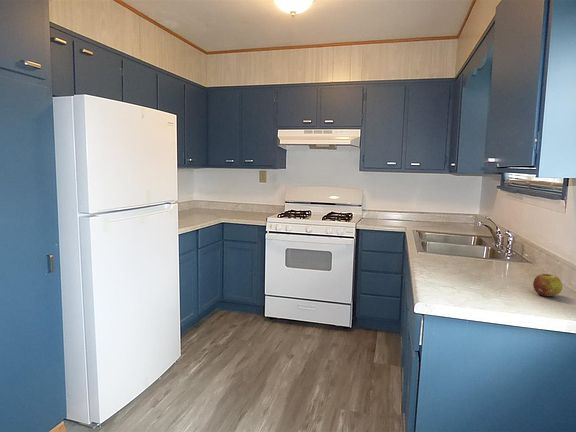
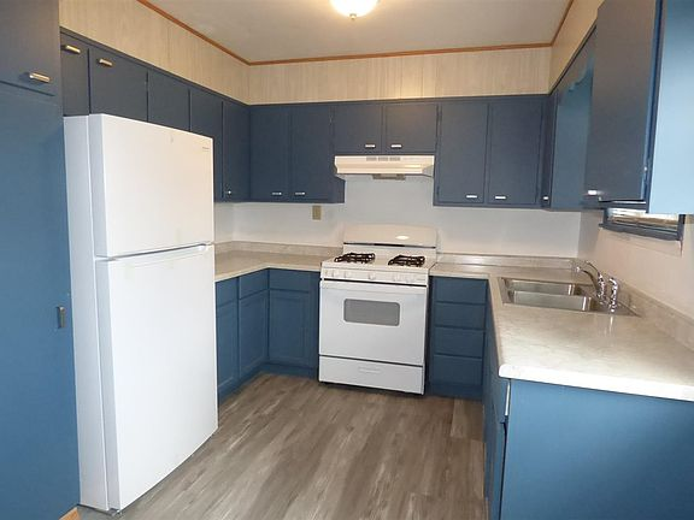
- fruit [532,273,563,297]
